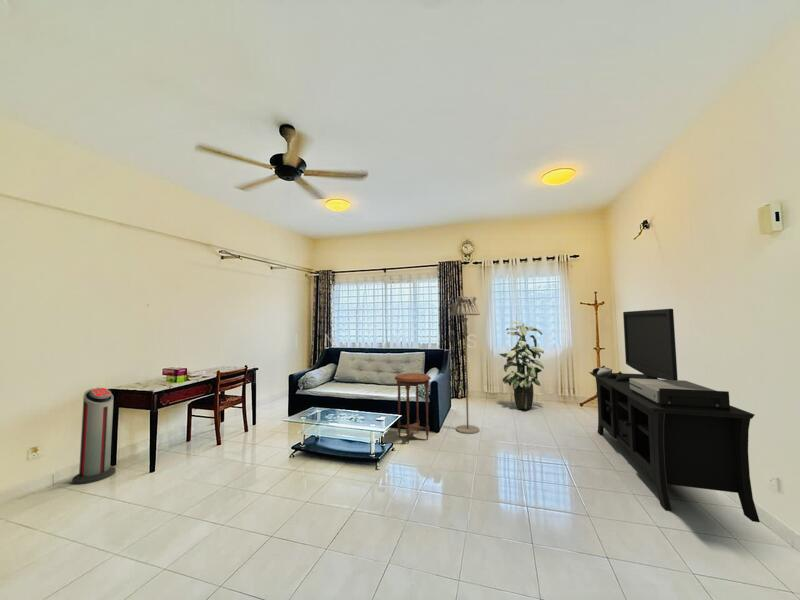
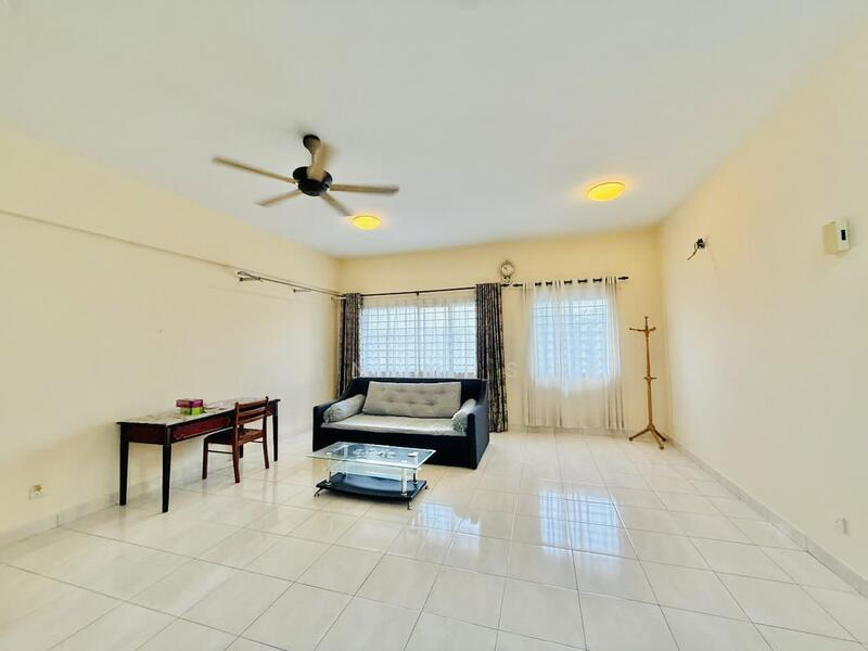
- air purifier [71,387,117,485]
- indoor plant [498,320,545,411]
- floor lamp [449,295,481,435]
- side table [393,372,432,445]
- media console [588,308,761,523]
